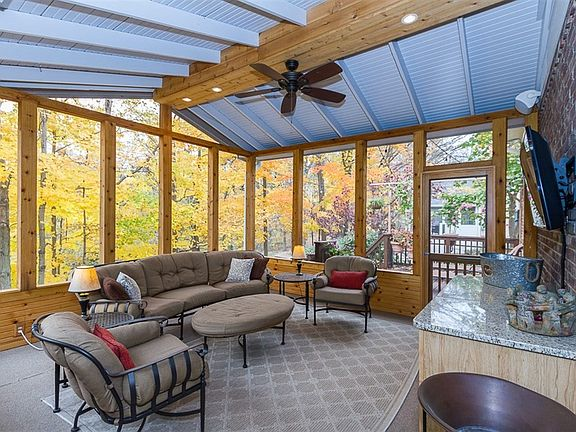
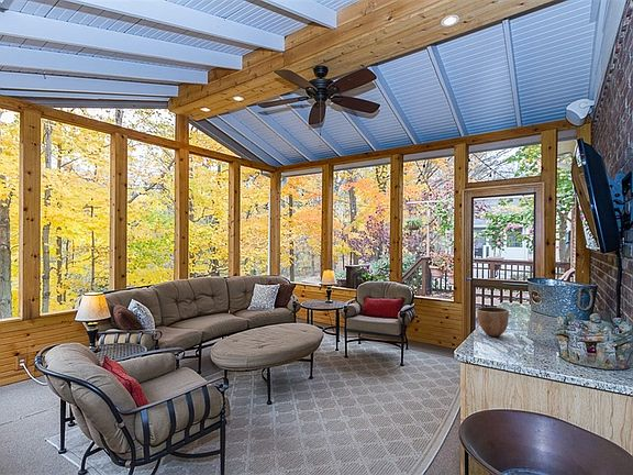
+ decorative bowl [476,306,510,338]
